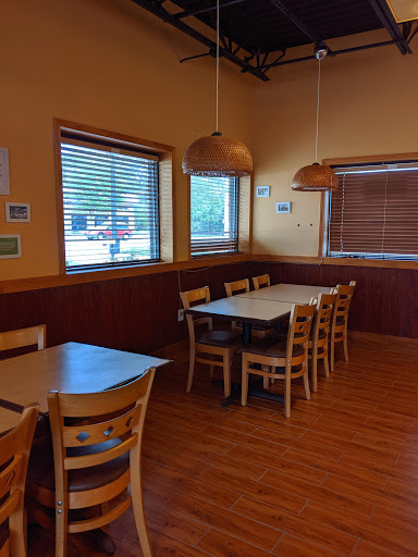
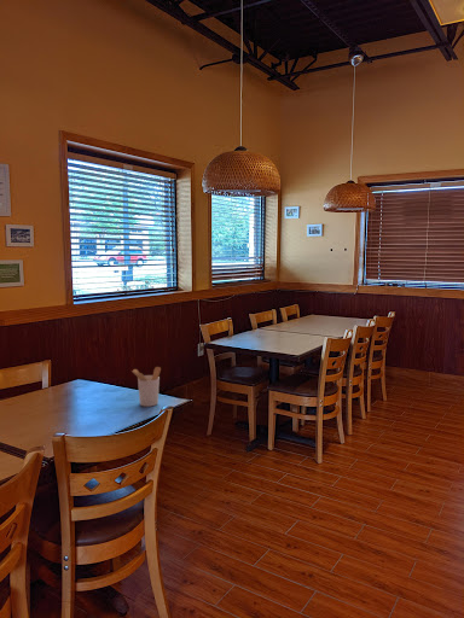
+ utensil holder [130,366,162,408]
